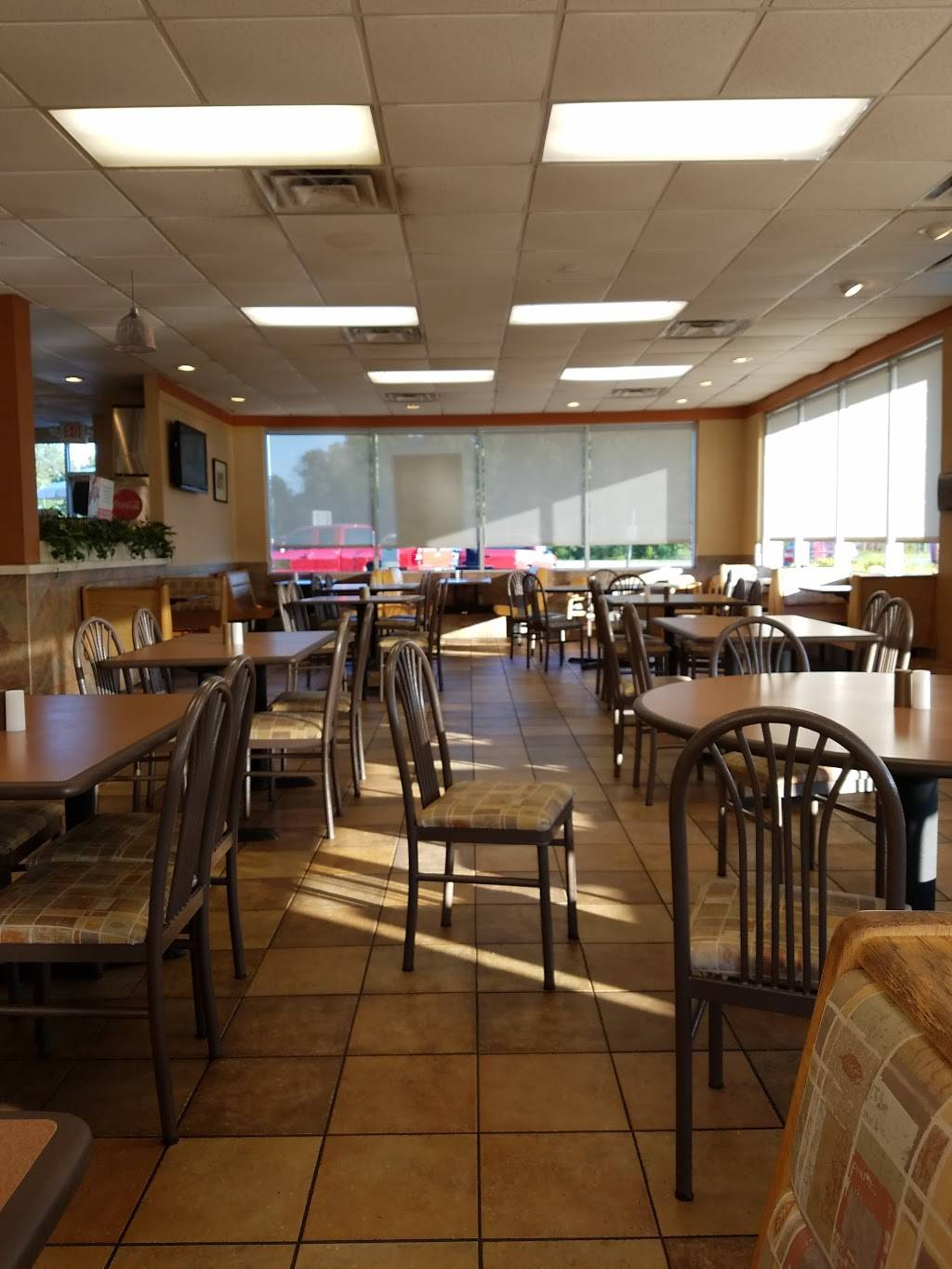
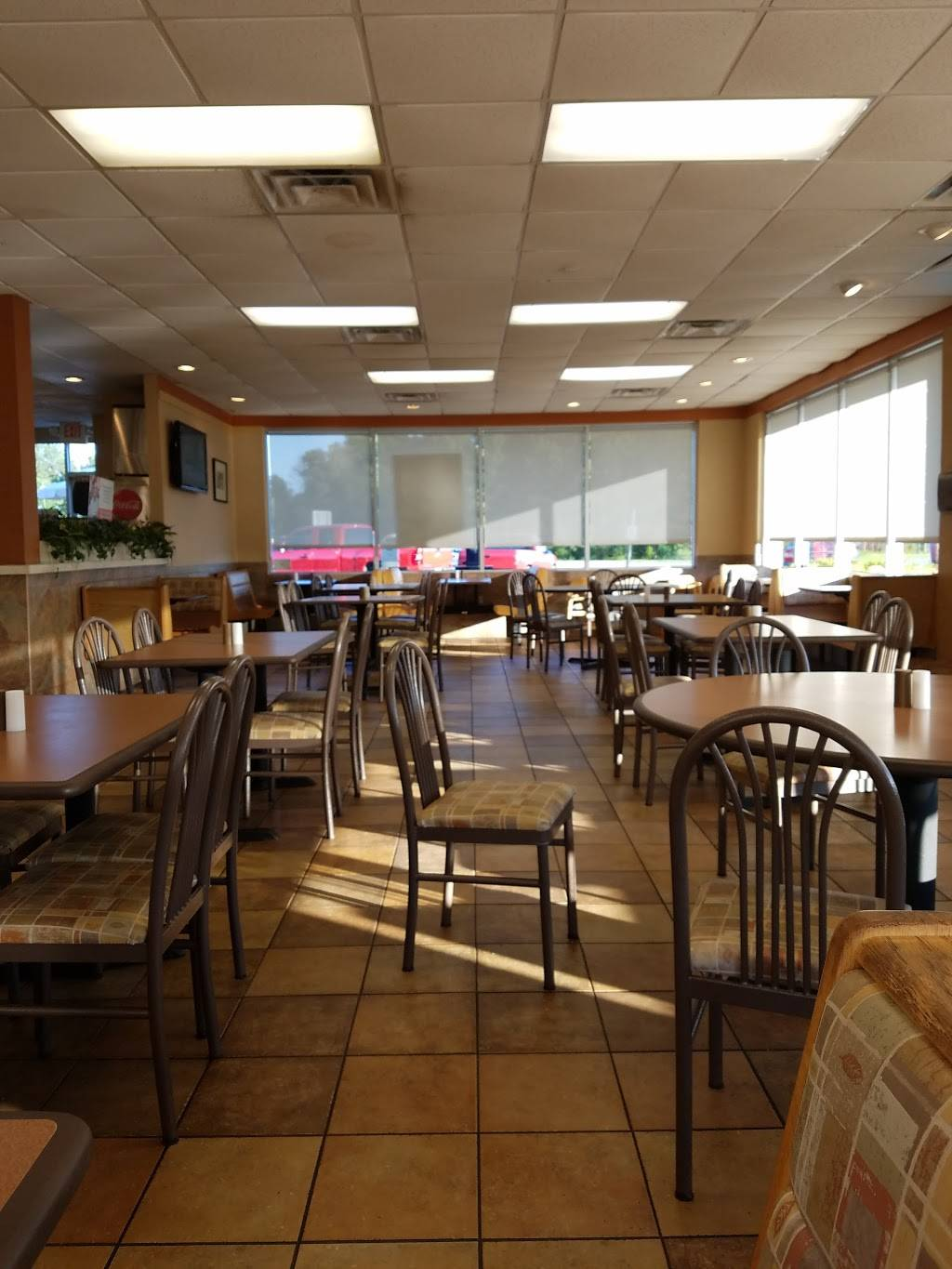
- pendant lamp [112,269,158,354]
